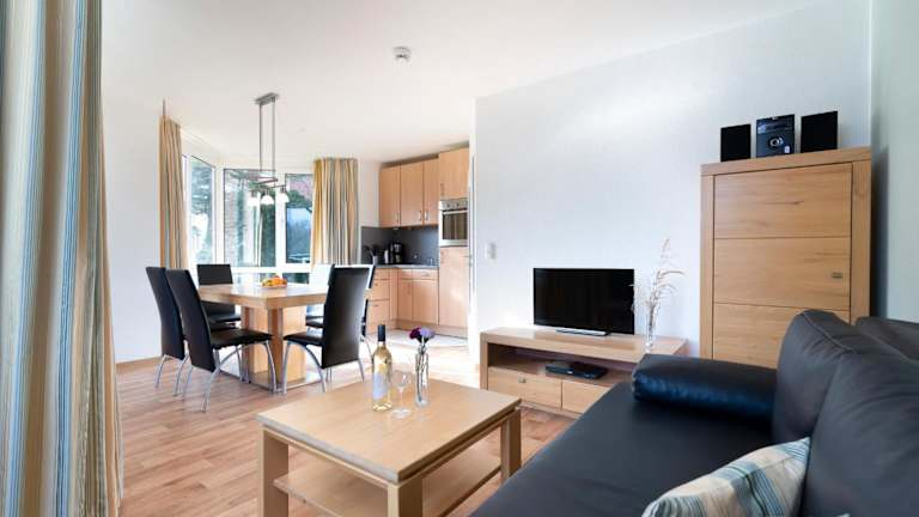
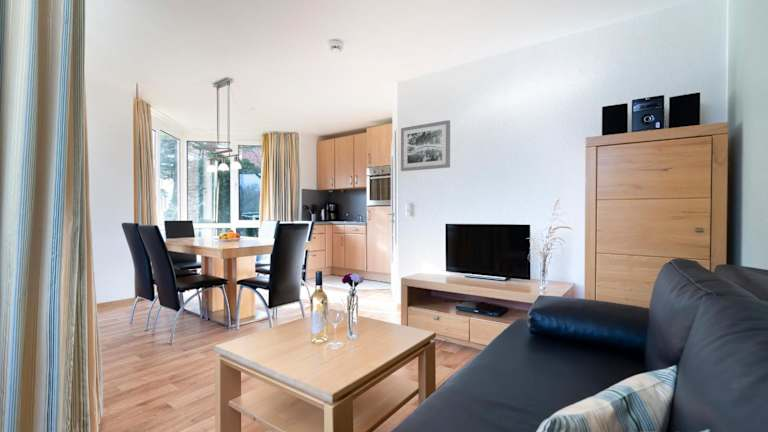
+ wall art [400,119,451,172]
